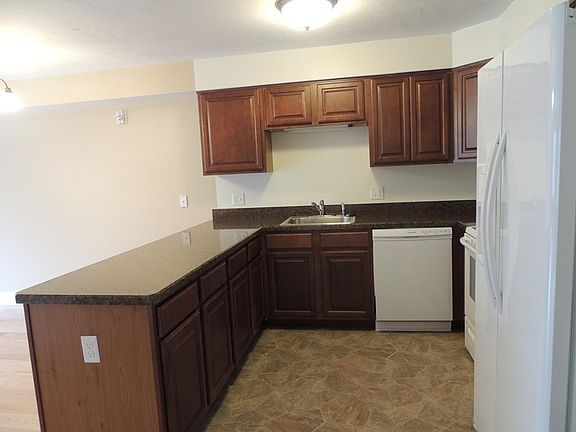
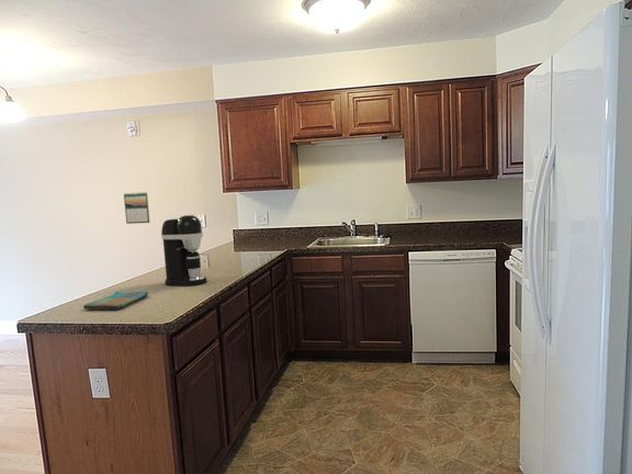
+ coffee maker [160,214,208,286]
+ dish towel [82,291,149,311]
+ calendar [123,191,150,225]
